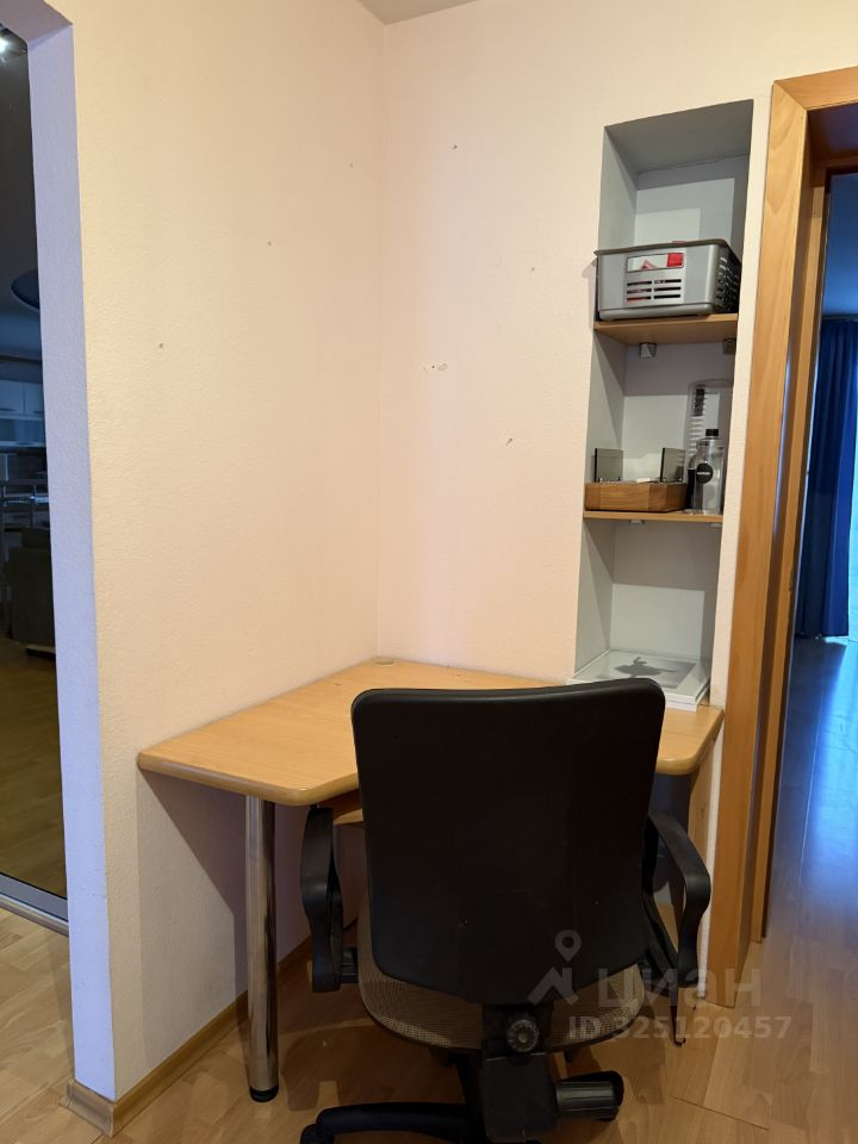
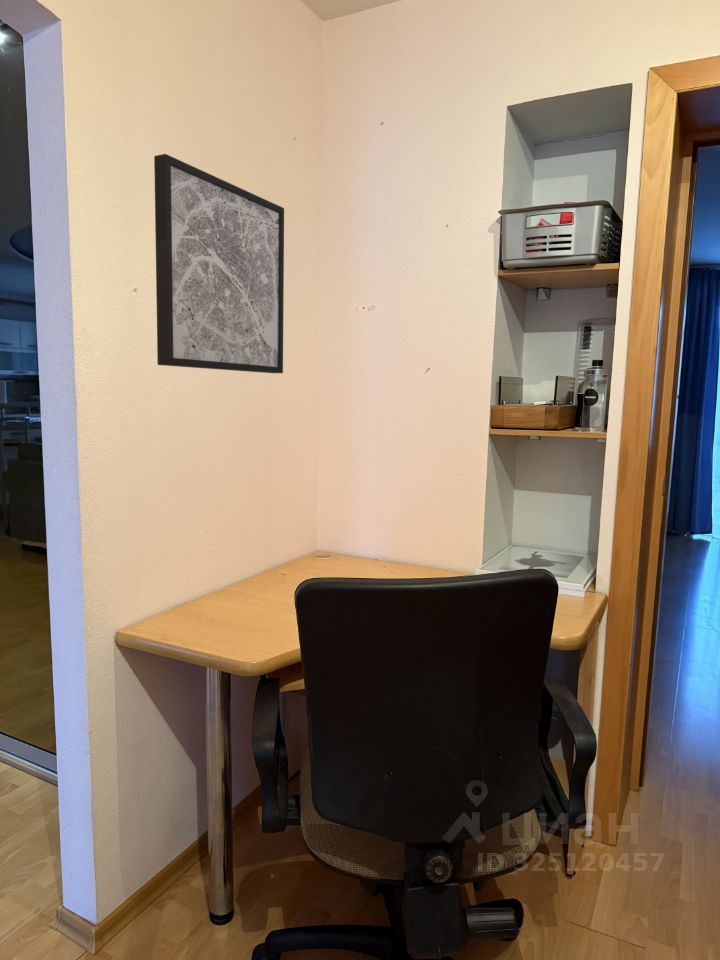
+ wall art [153,153,285,374]
